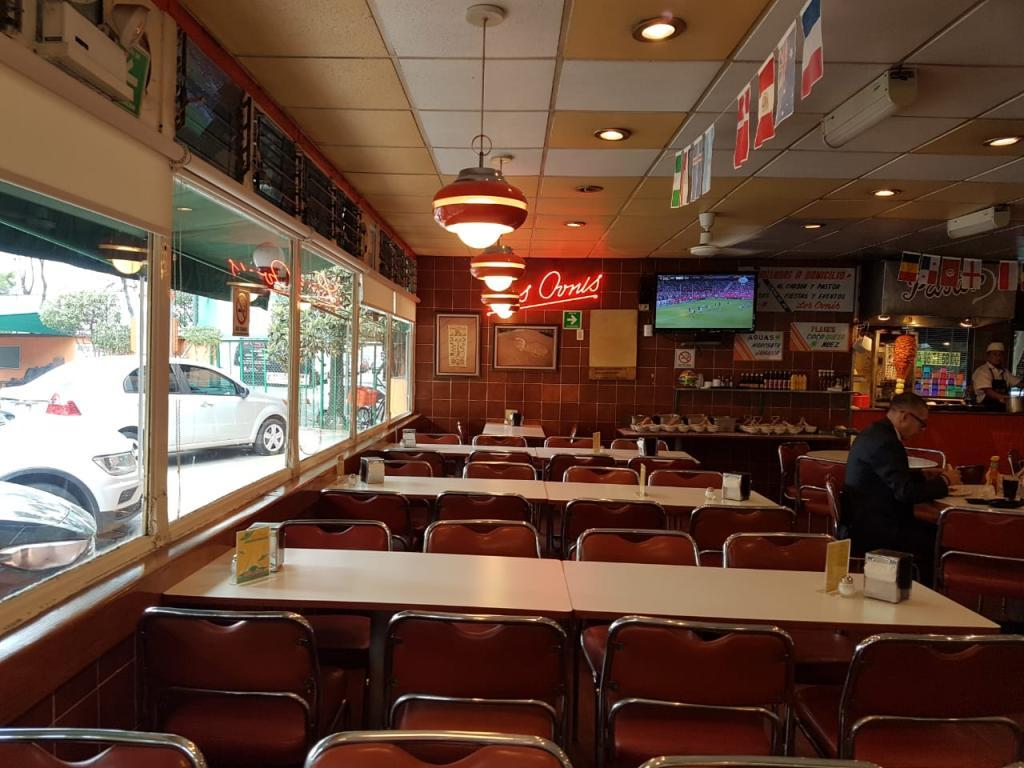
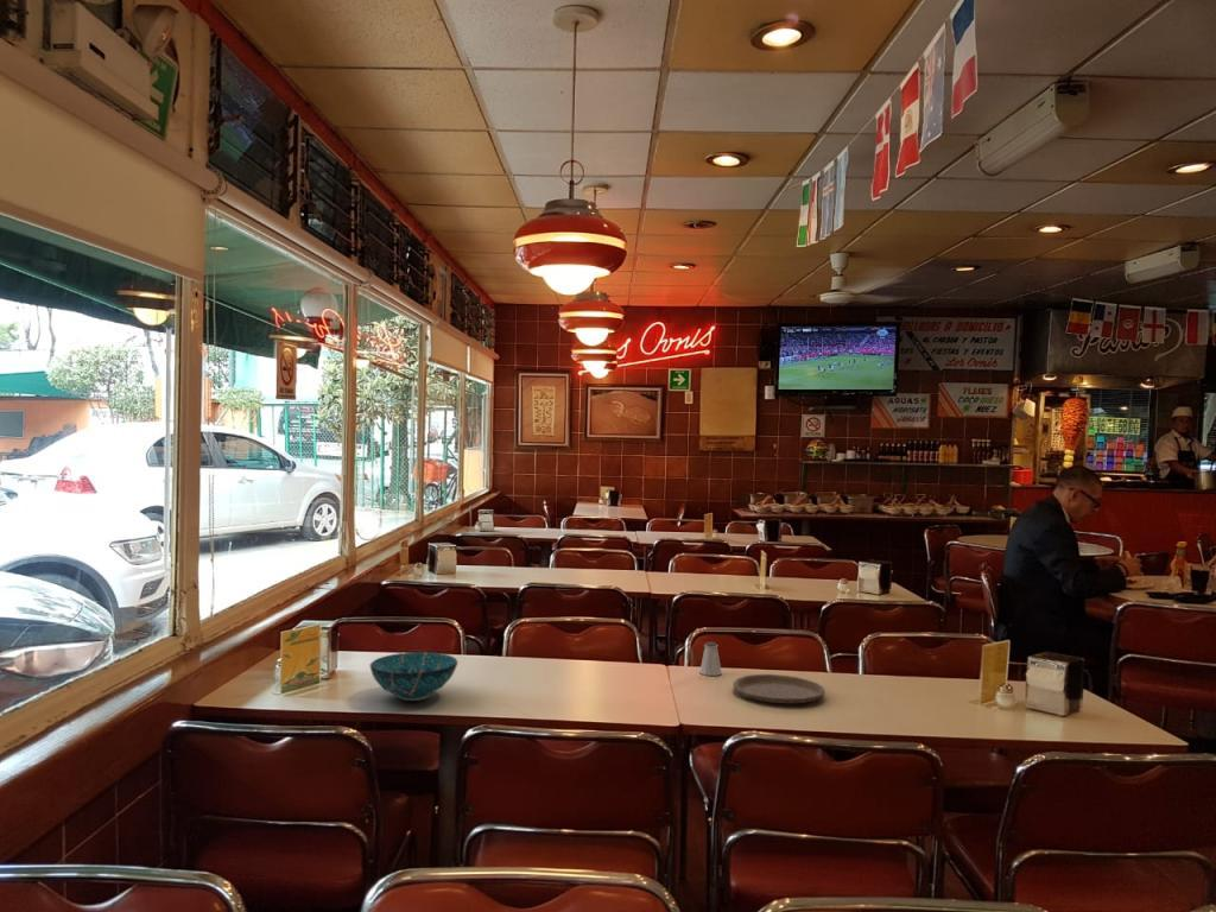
+ plate [733,673,826,704]
+ saltshaker [698,641,723,677]
+ decorative bowl [369,651,458,702]
